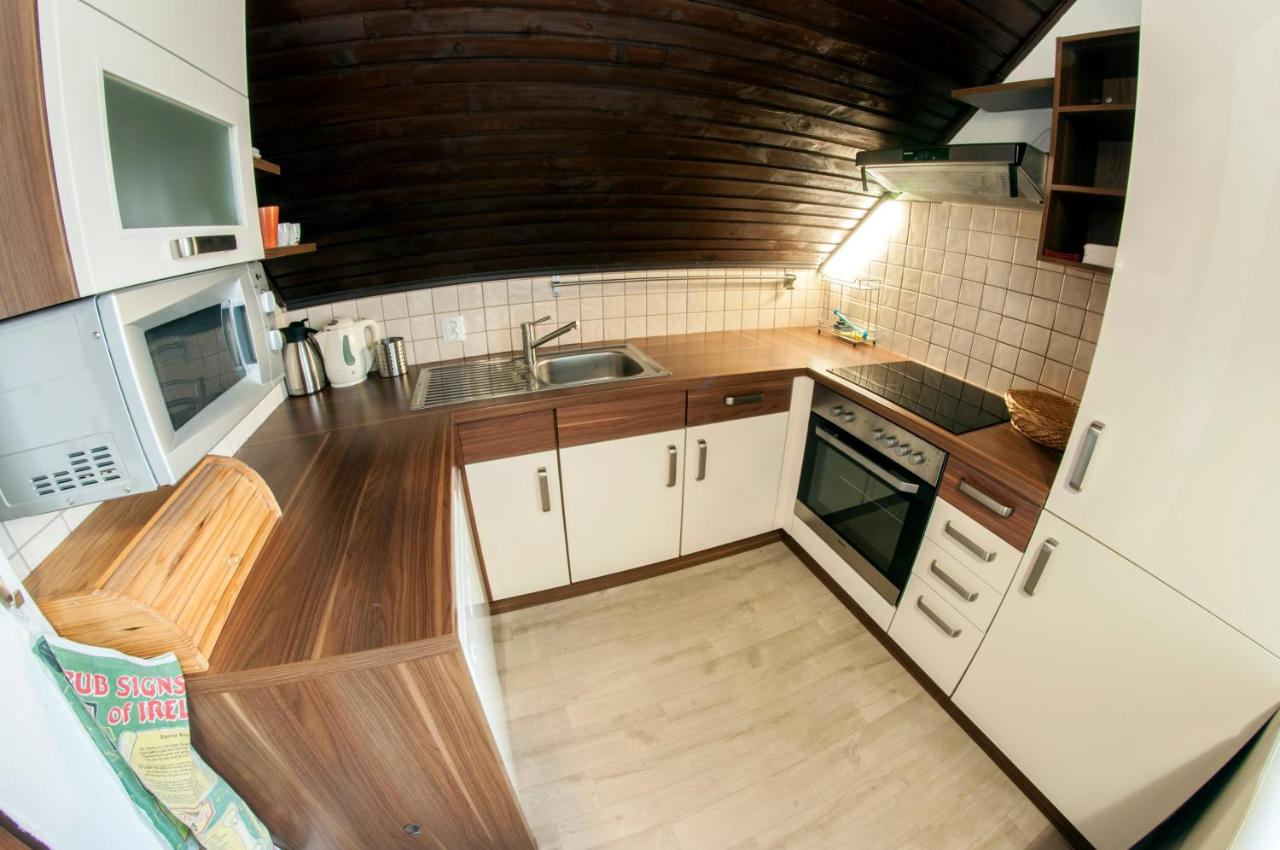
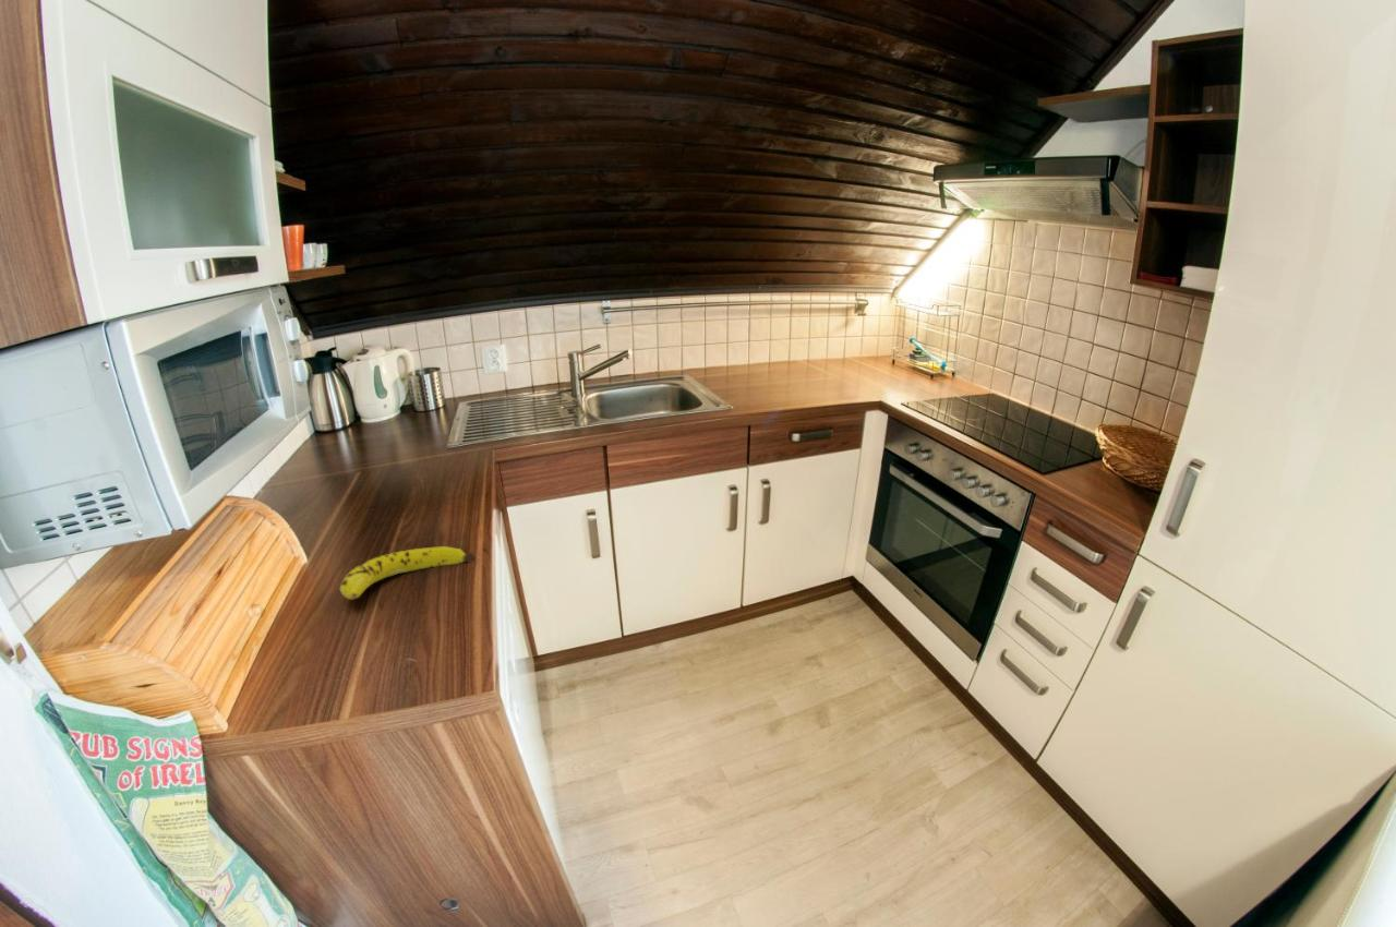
+ fruit [339,545,476,600]
